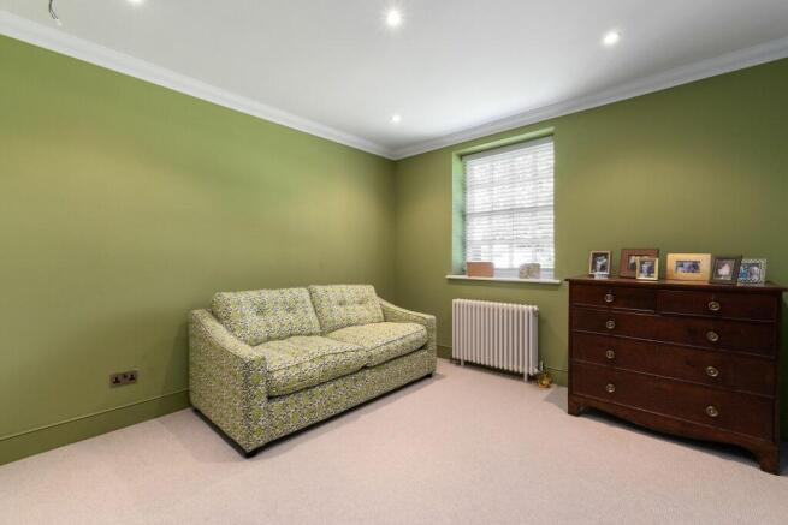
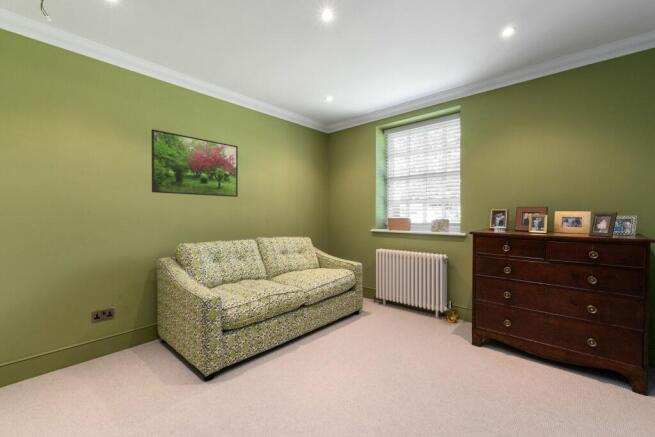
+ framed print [150,128,239,198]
